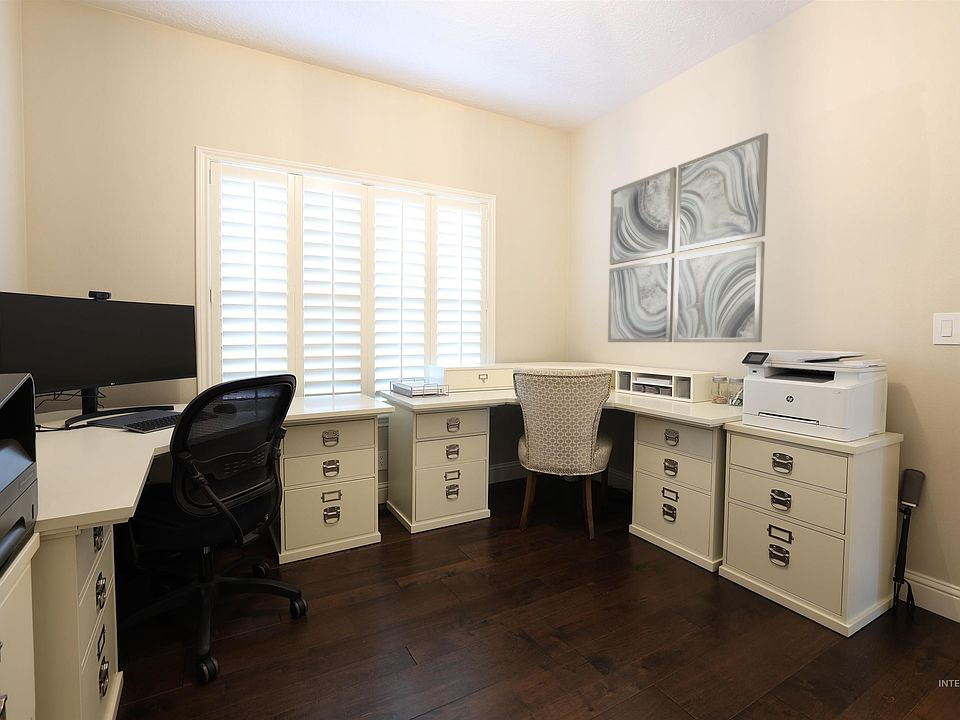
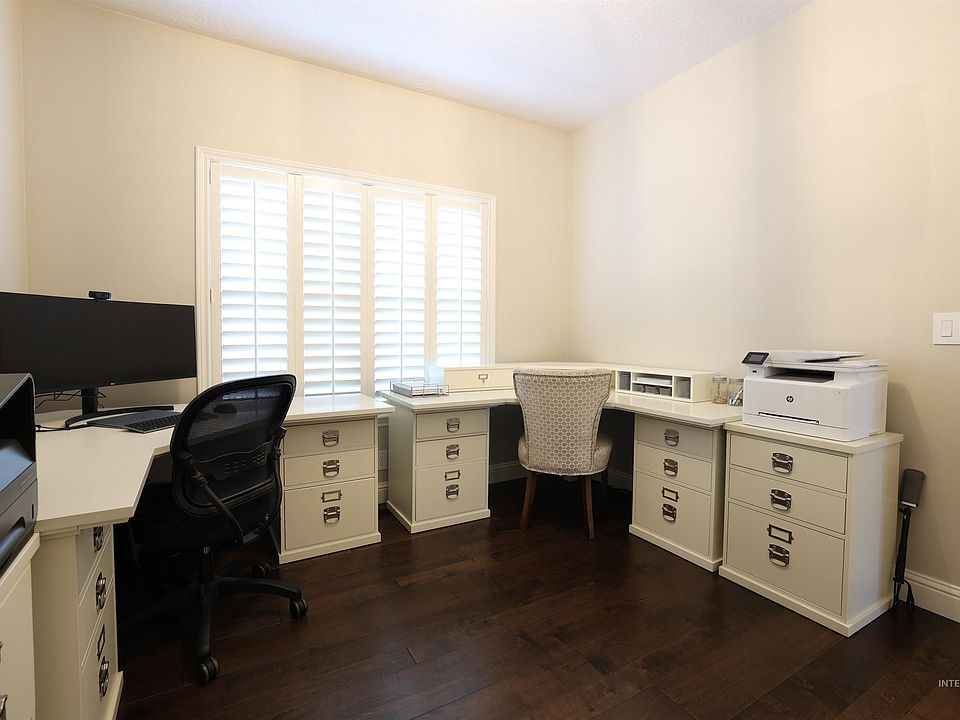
- wall art [607,132,769,343]
